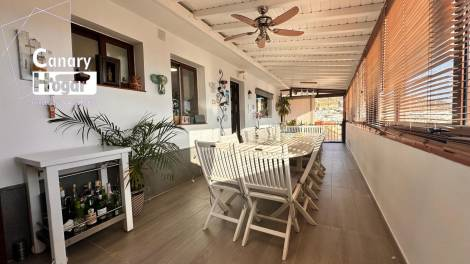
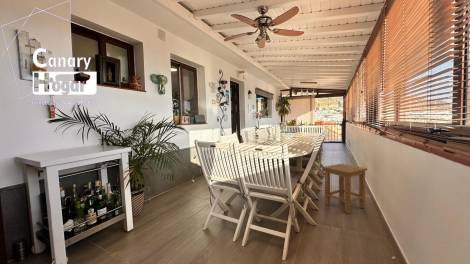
+ stool [322,163,368,215]
